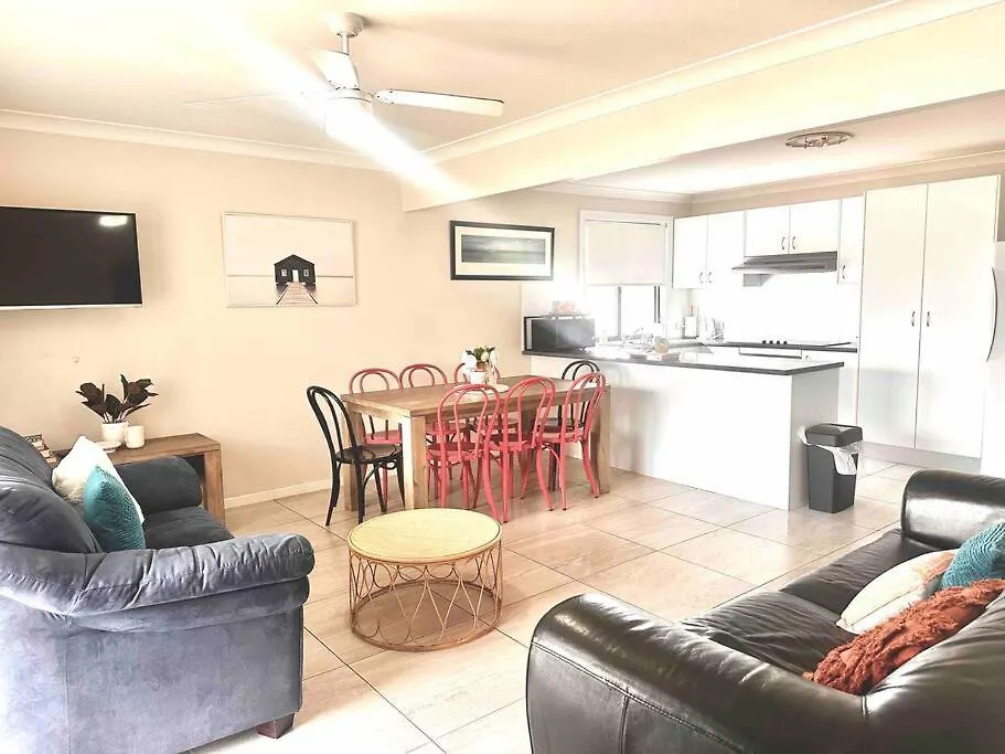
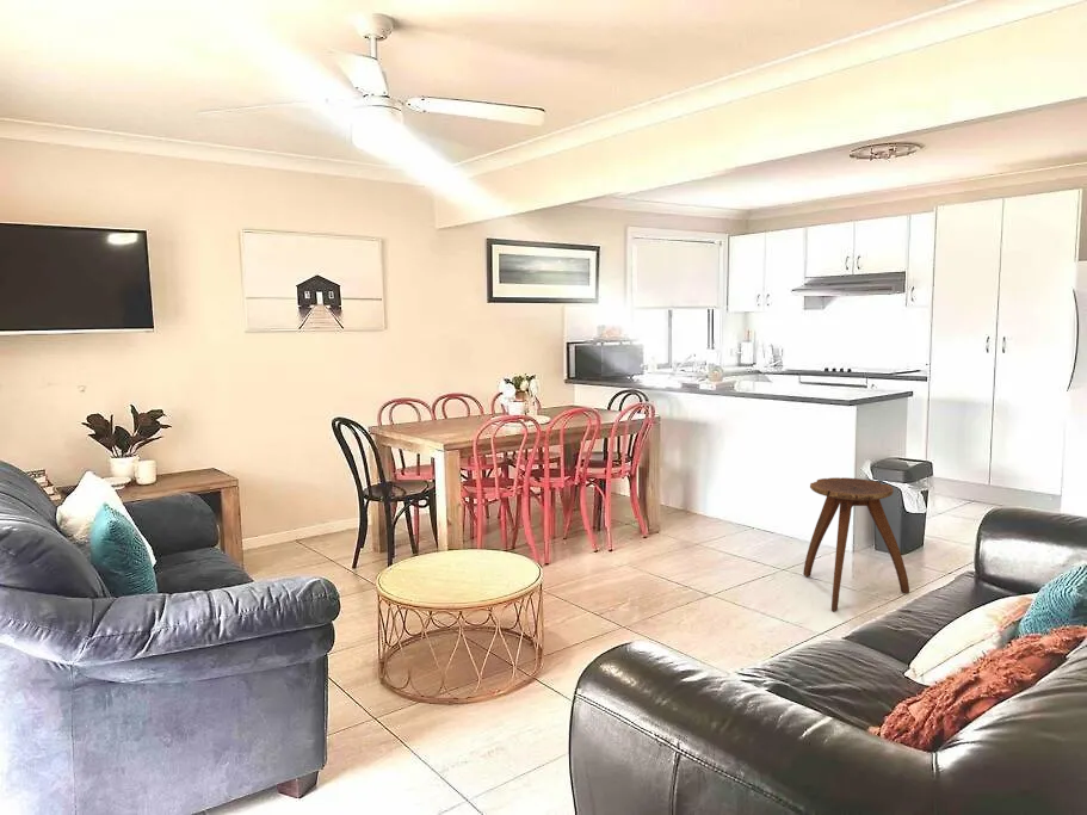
+ stool [802,476,910,612]
